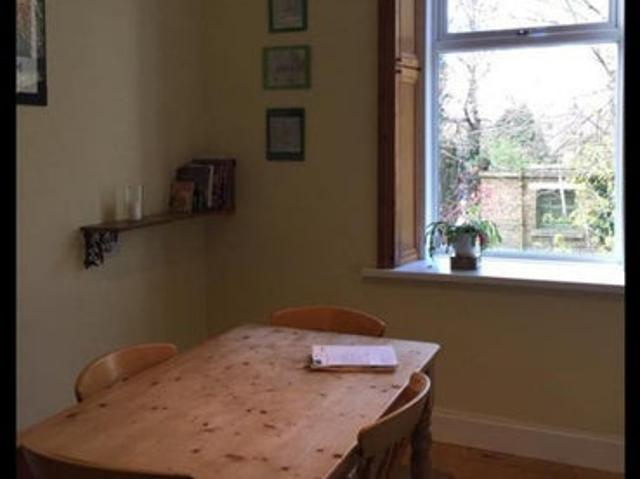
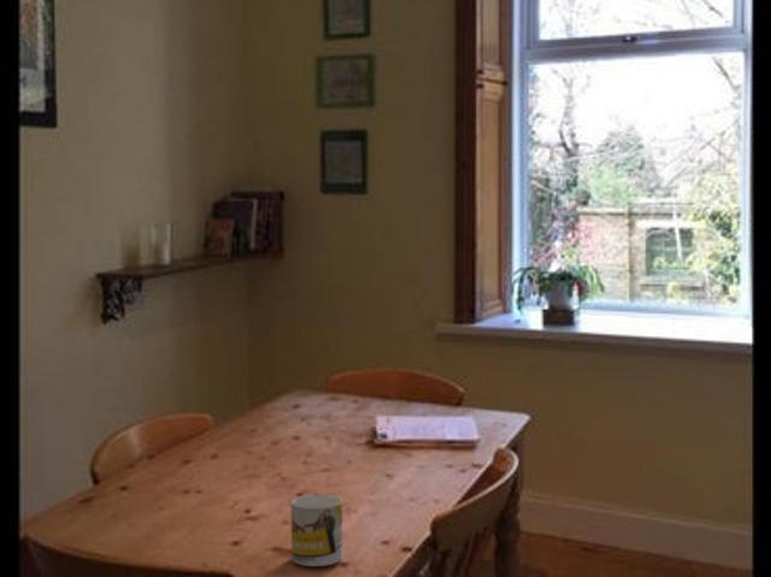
+ mug [290,494,343,567]
